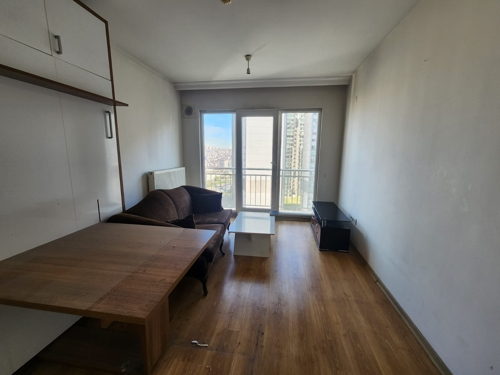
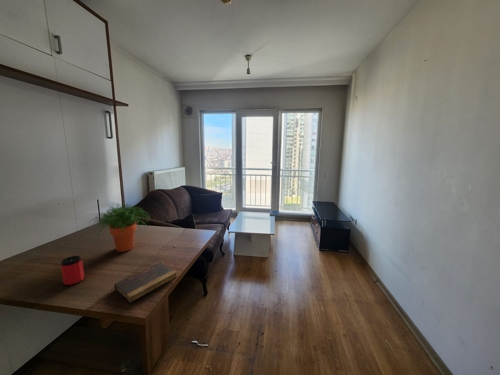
+ can [60,255,85,286]
+ book [113,262,178,305]
+ potted plant [88,203,151,253]
